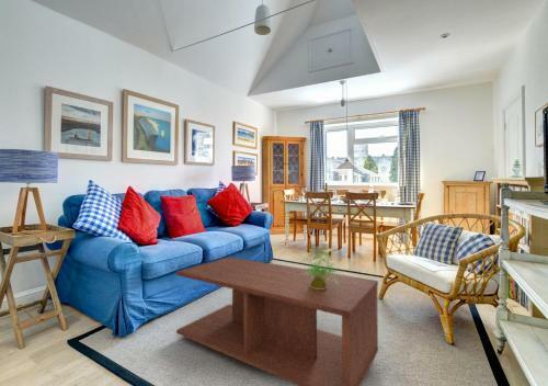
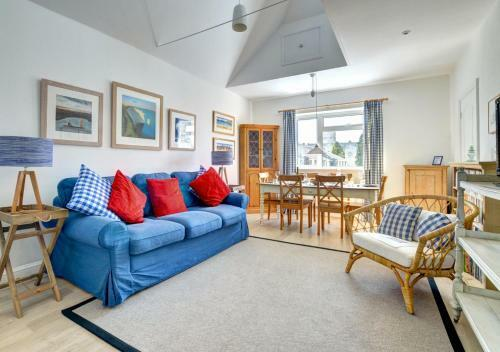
- coffee table [175,256,379,386]
- potted plant [300,236,339,290]
